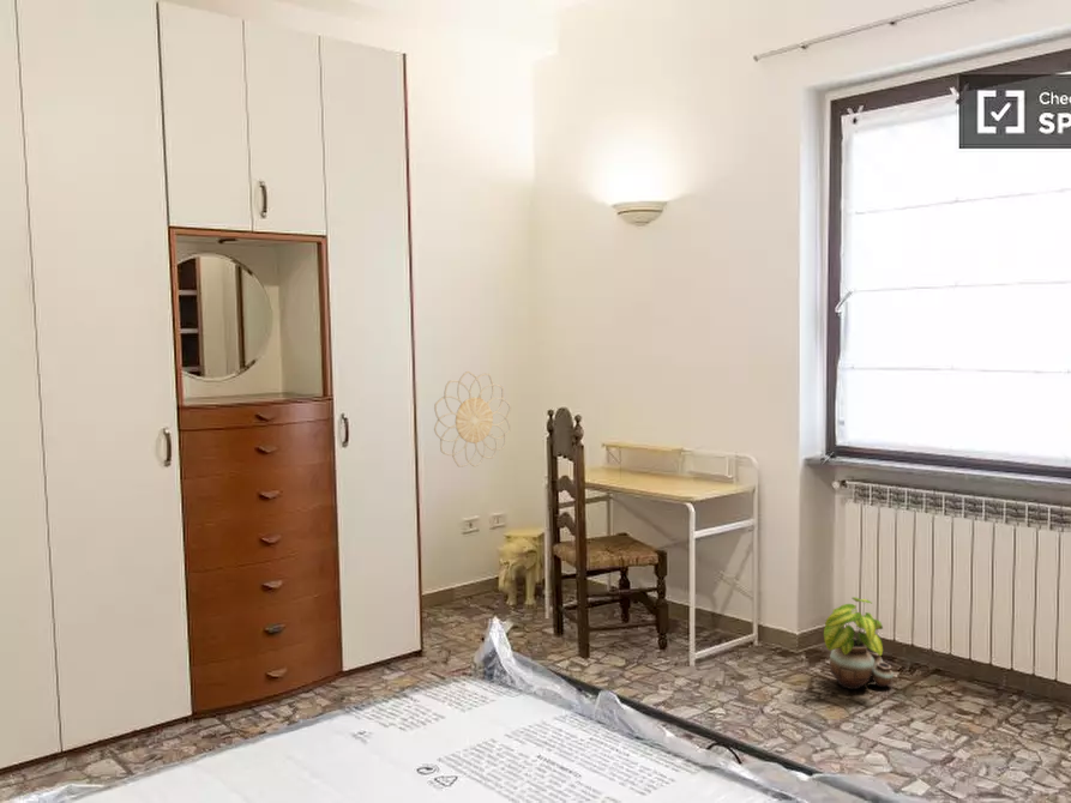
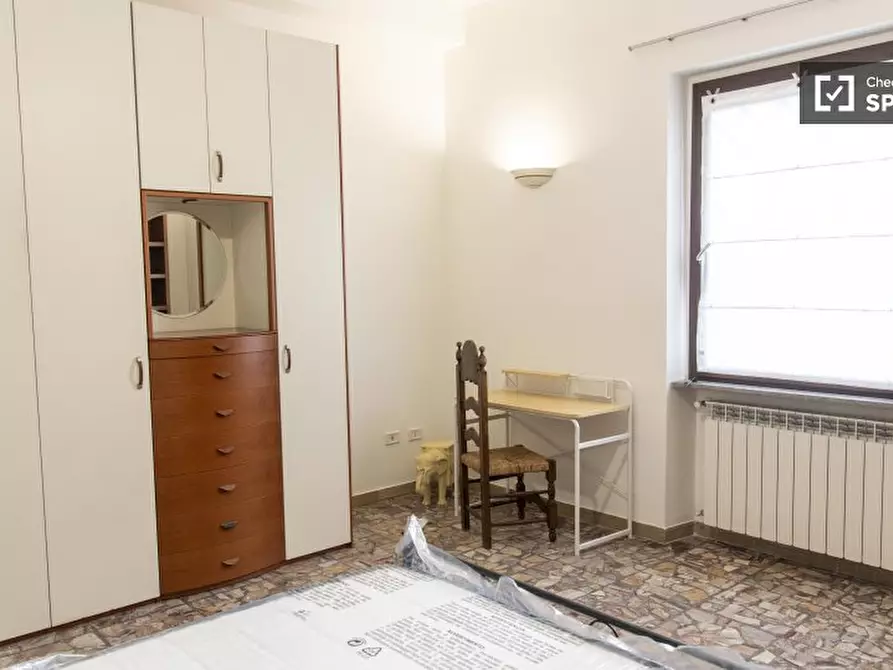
- potted plant [823,596,895,690]
- decorative wall piece [433,370,512,467]
